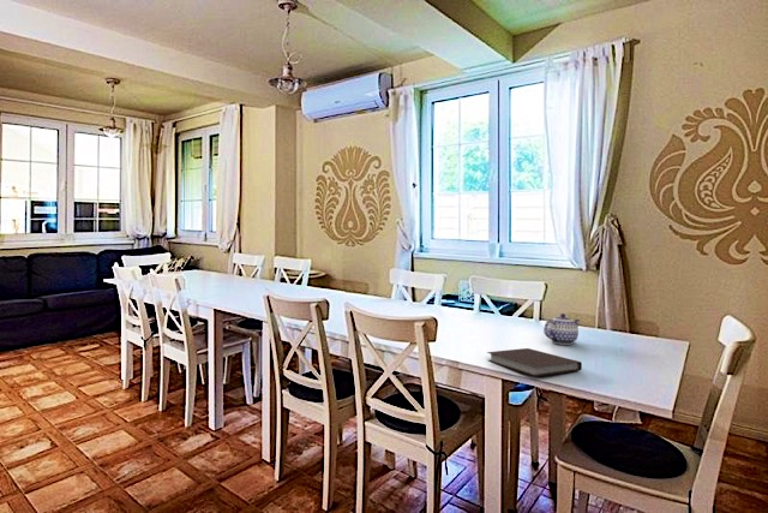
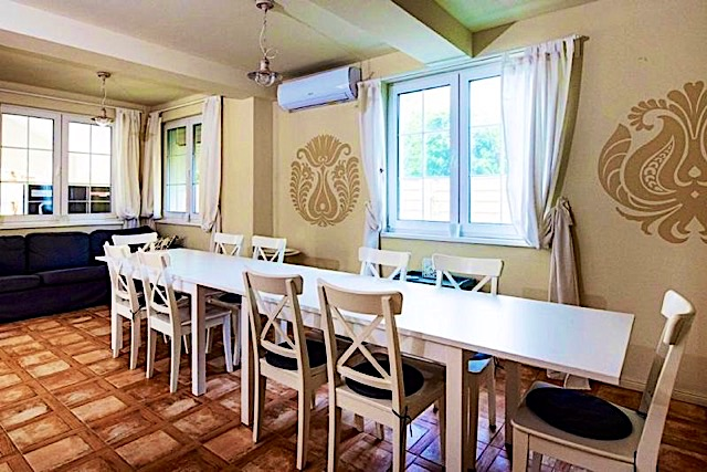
- teapot [542,312,581,346]
- notebook [486,347,583,377]
